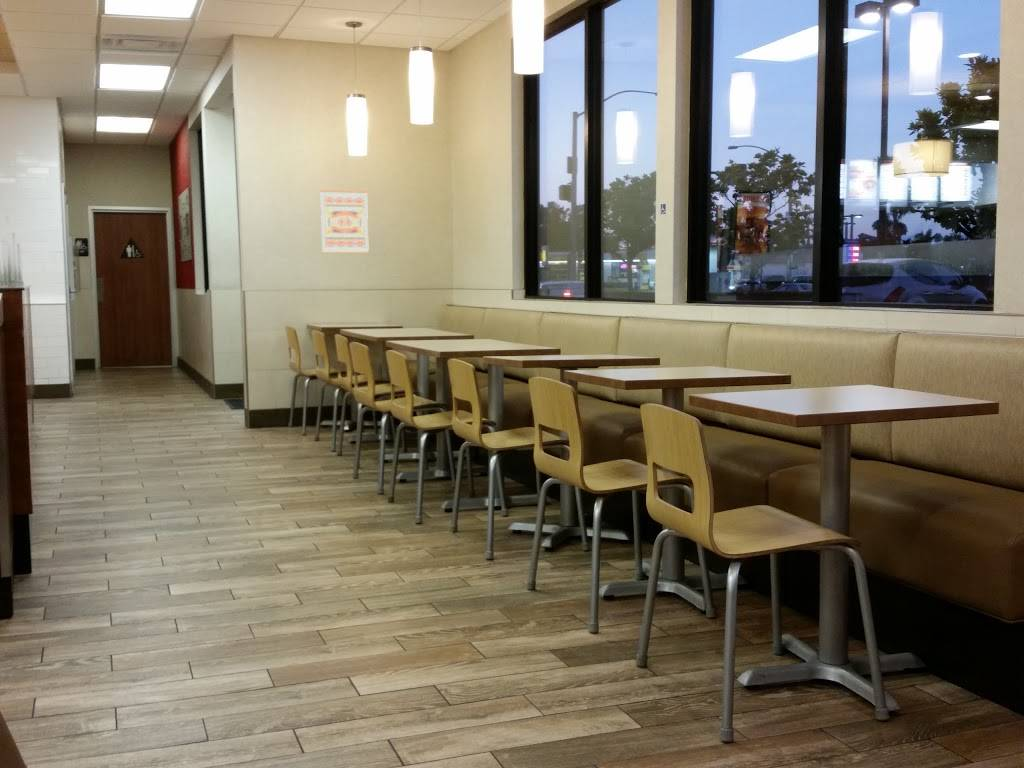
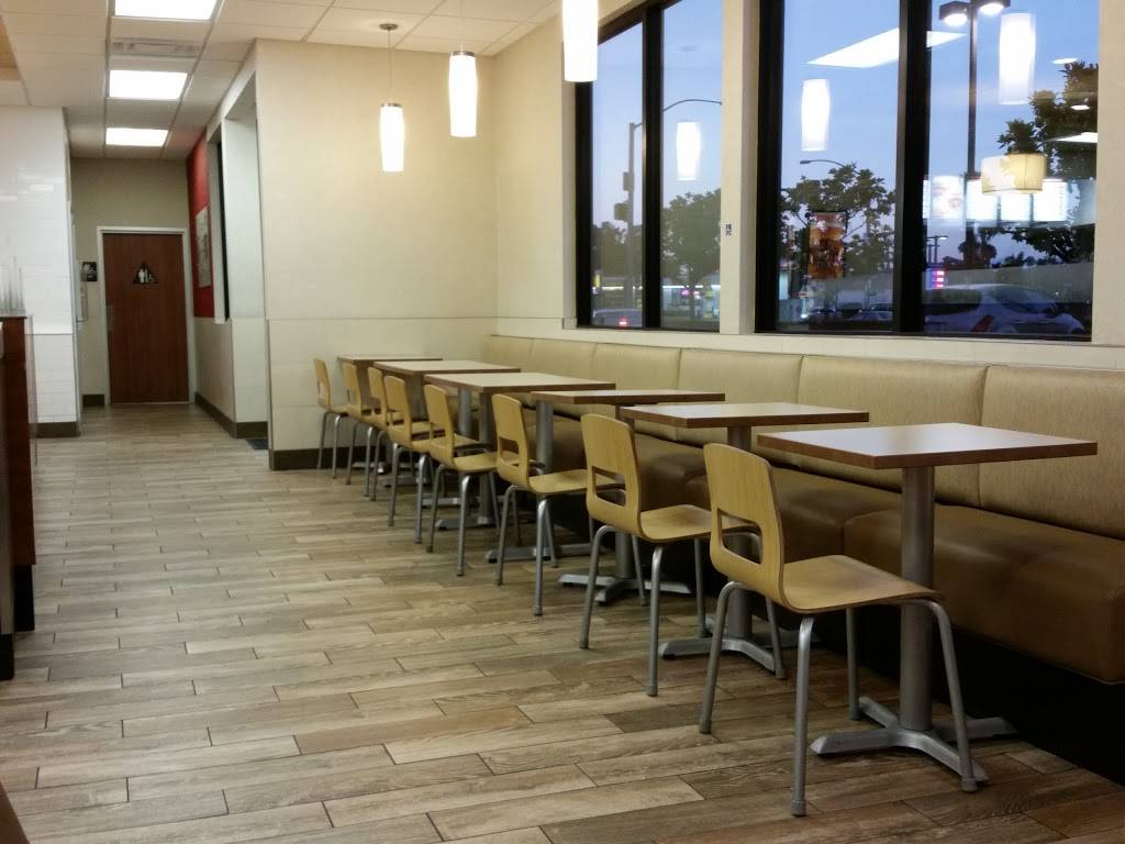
- wall art [319,189,370,254]
